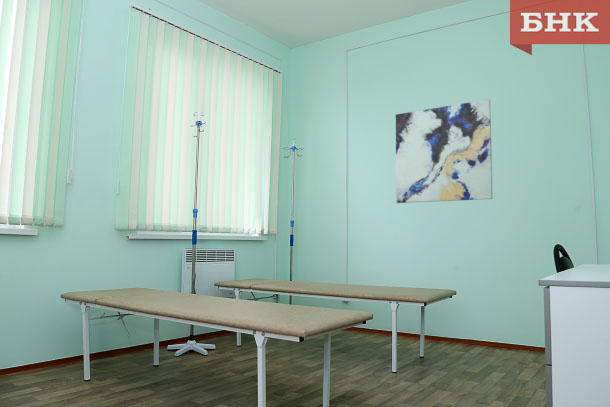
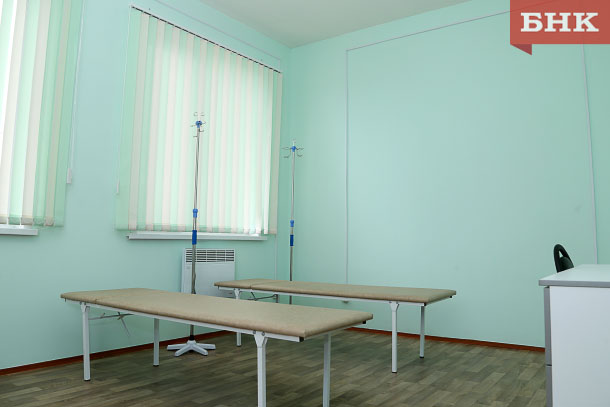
- wall art [395,98,493,204]
